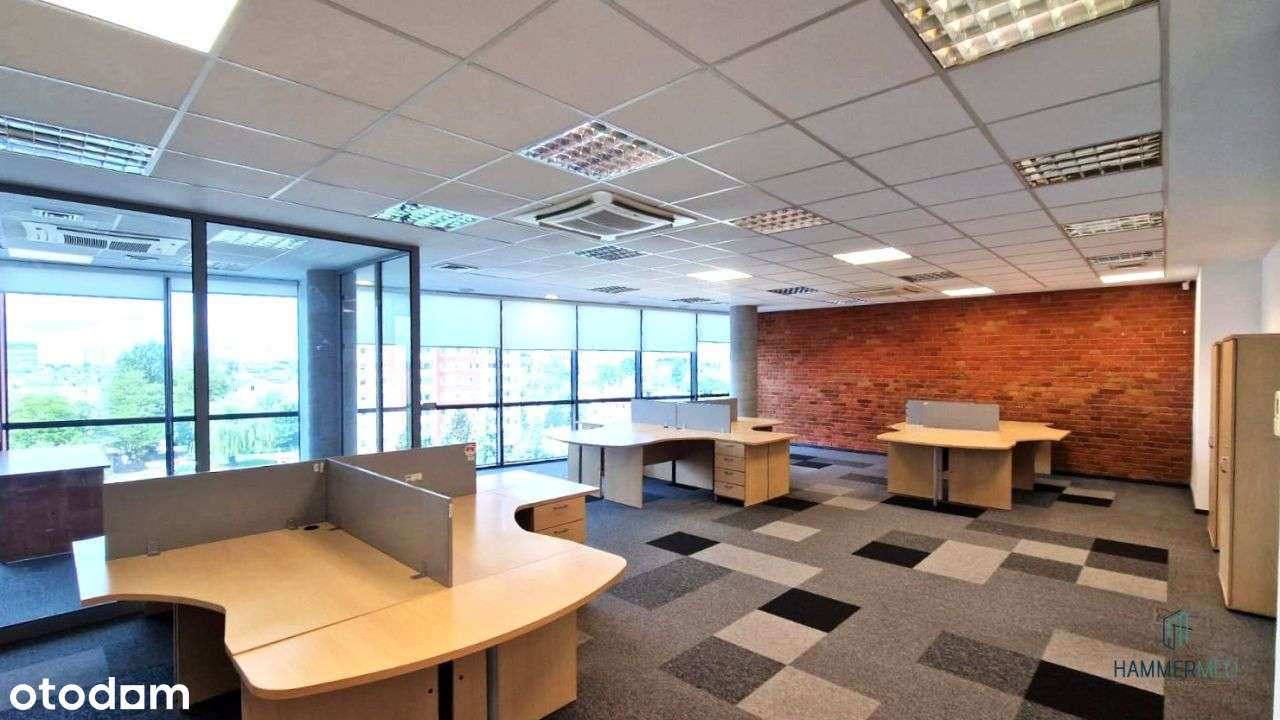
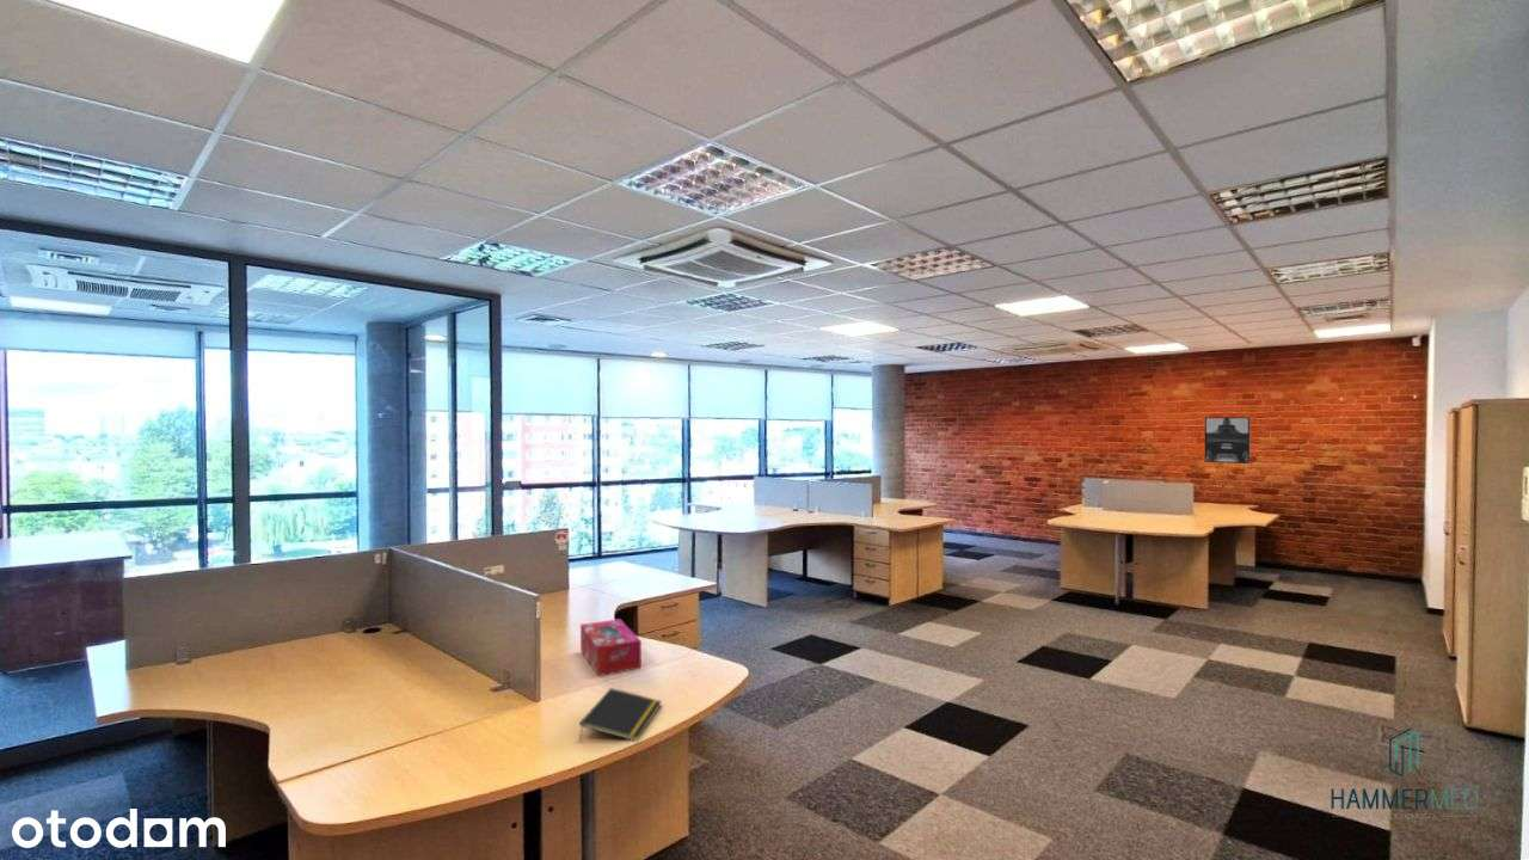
+ tissue box [579,618,643,677]
+ notepad [578,687,663,742]
+ wall art [1204,416,1251,465]
